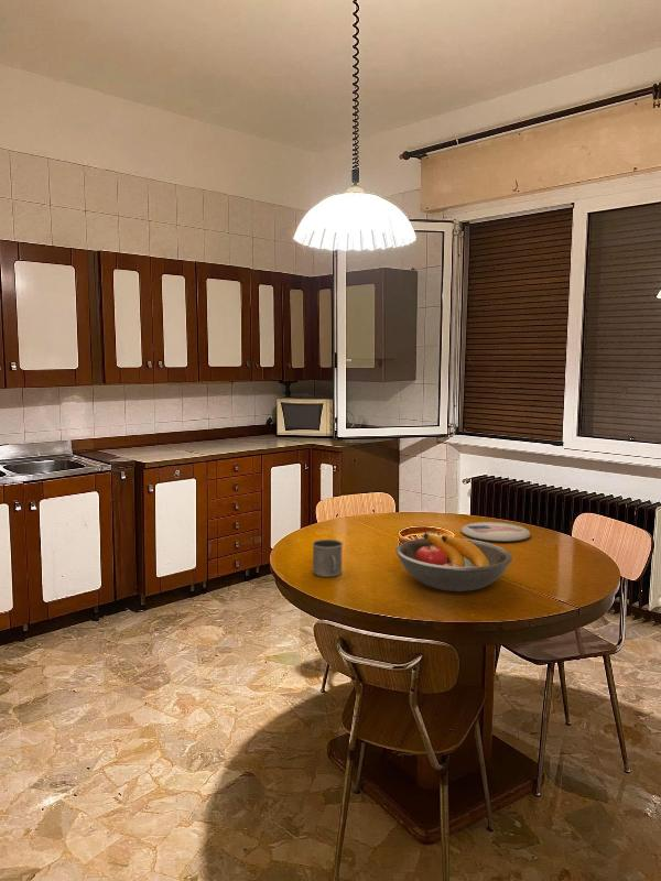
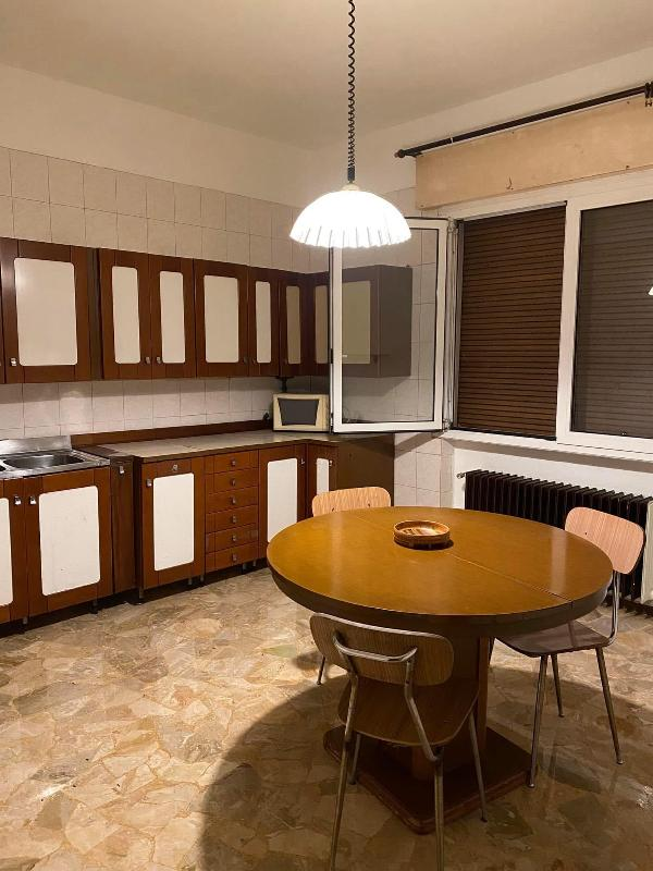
- plate [459,521,532,543]
- mug [311,539,344,578]
- fruit bowl [394,532,513,592]
